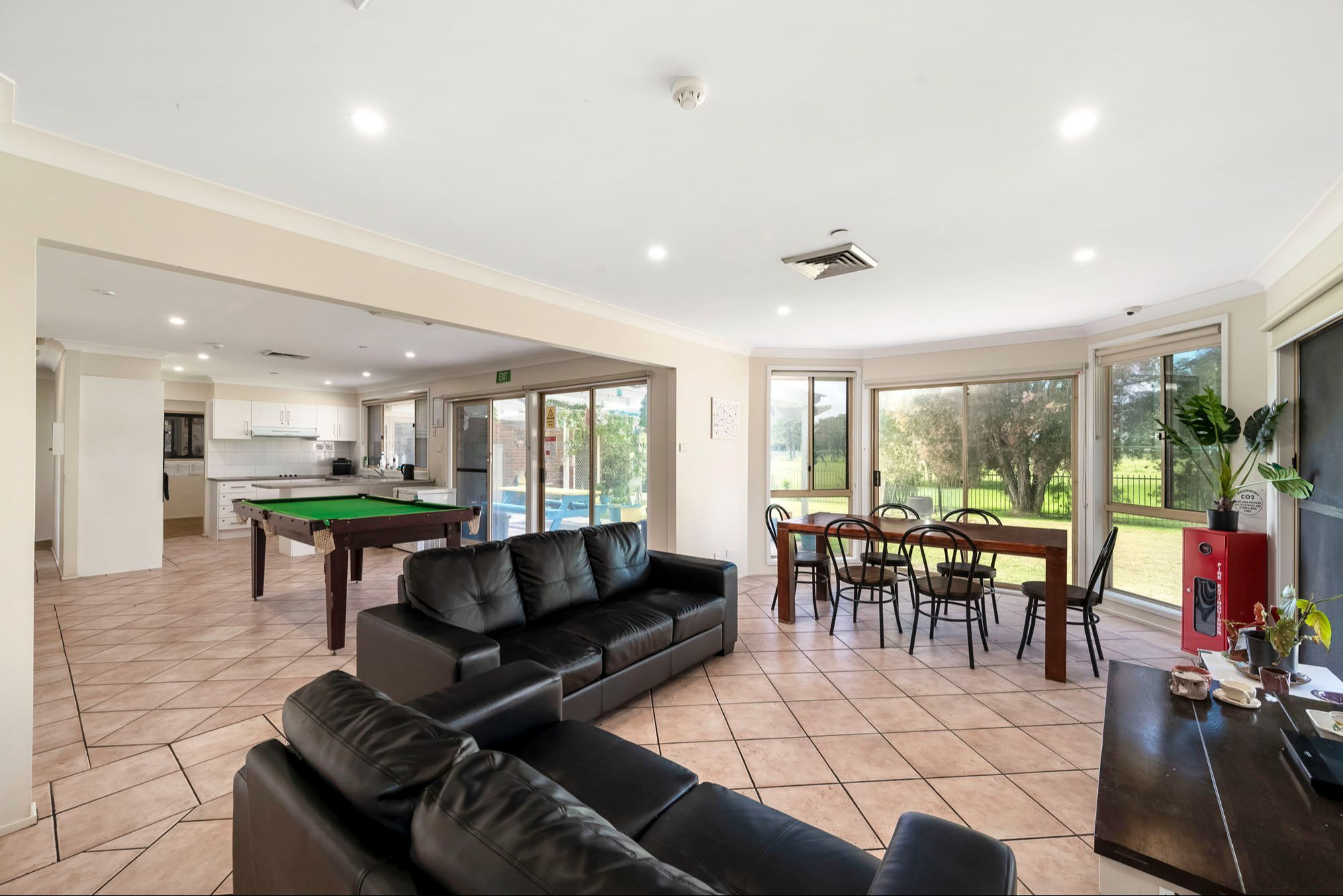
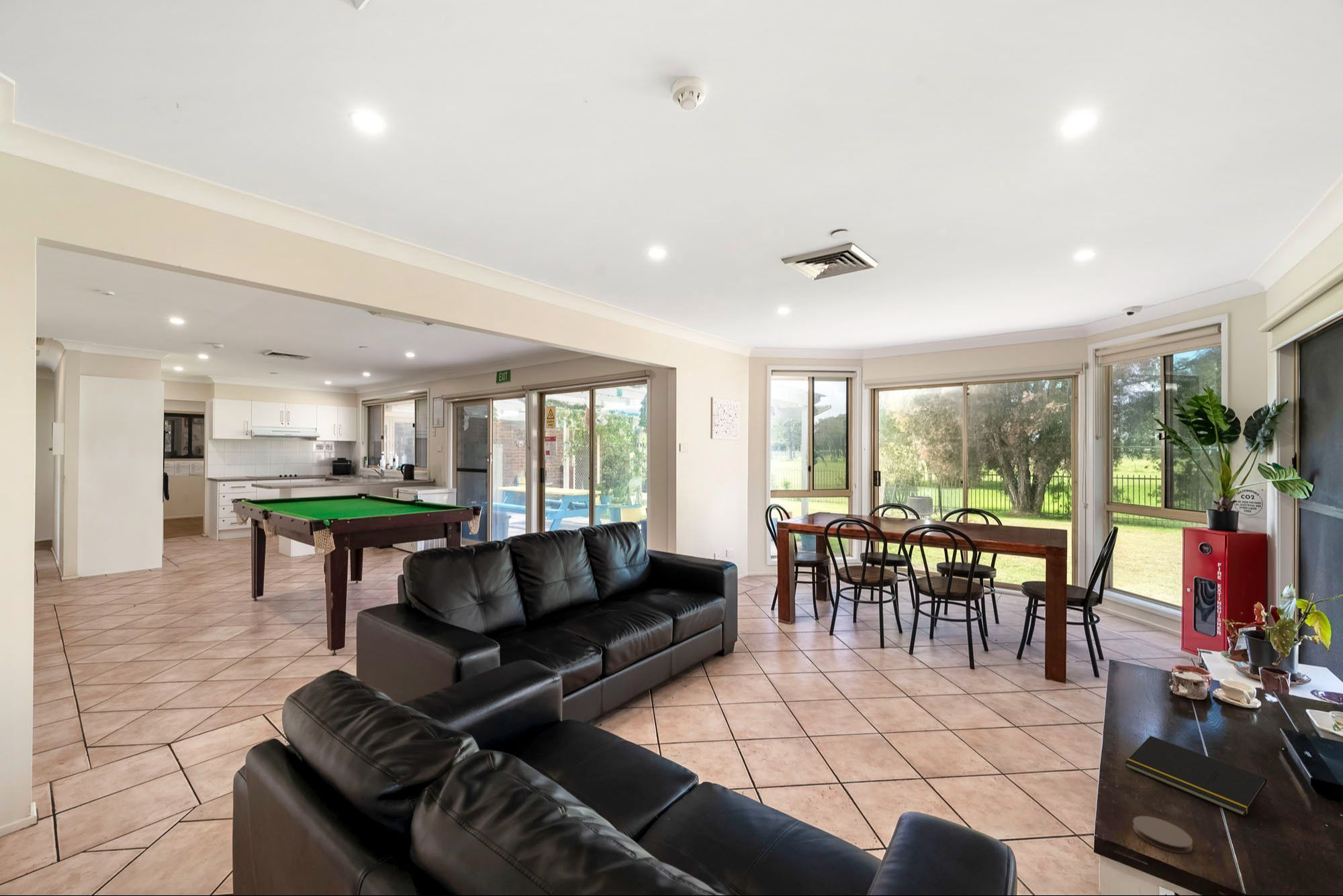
+ notepad [1125,735,1267,817]
+ coaster [1132,815,1193,854]
